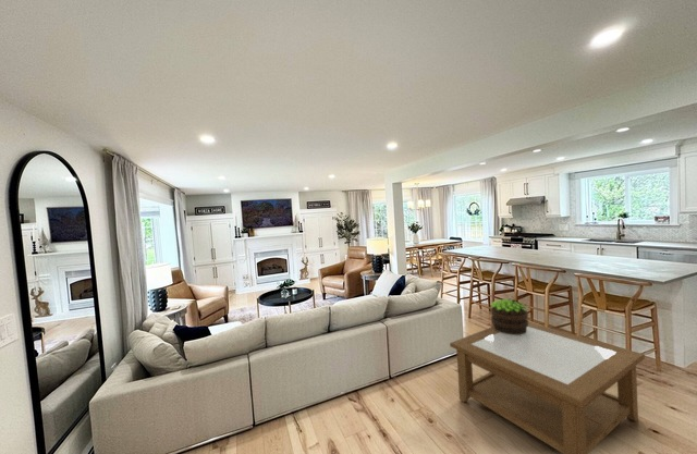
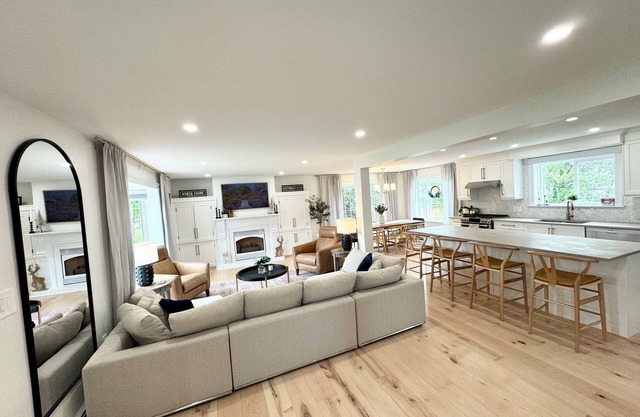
- potted plant [489,298,529,334]
- coffee table [449,321,646,454]
